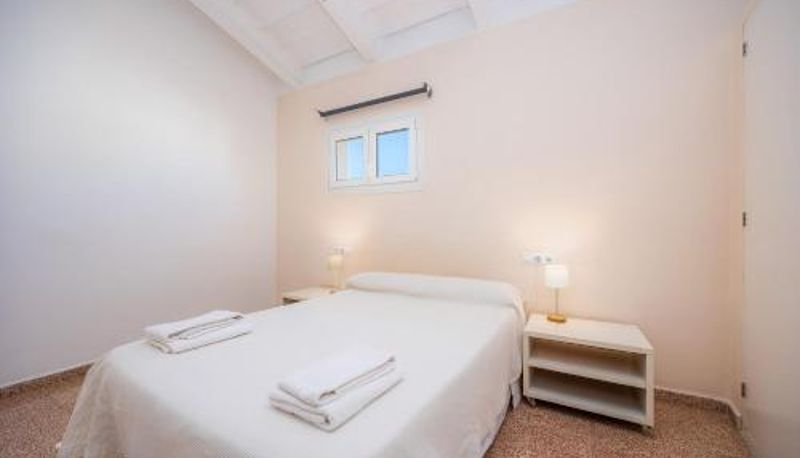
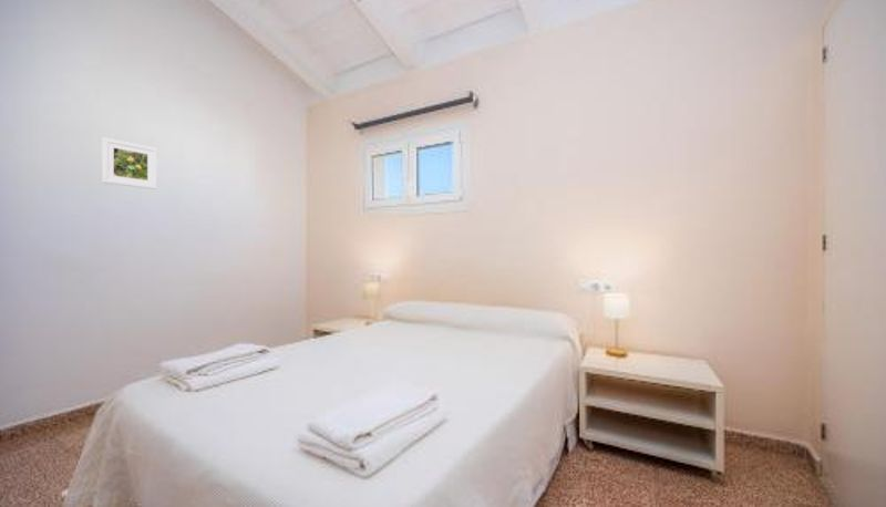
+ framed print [101,136,158,190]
